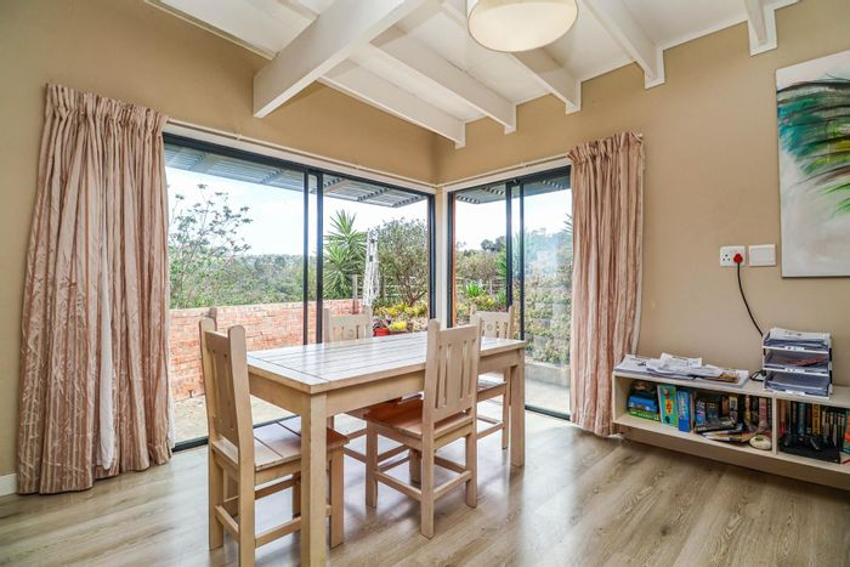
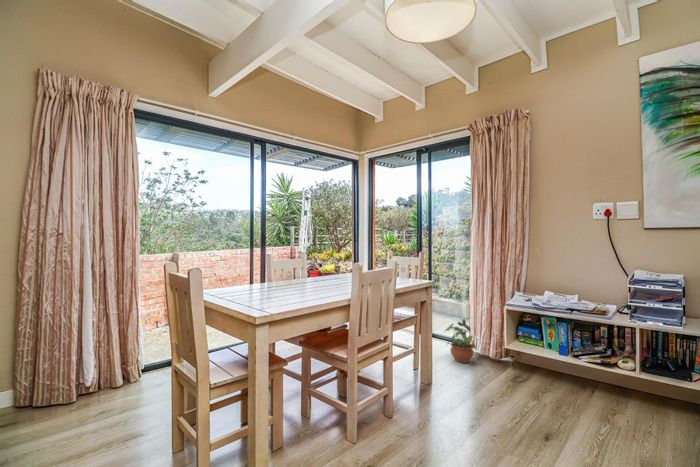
+ potted plant [443,318,477,364]
